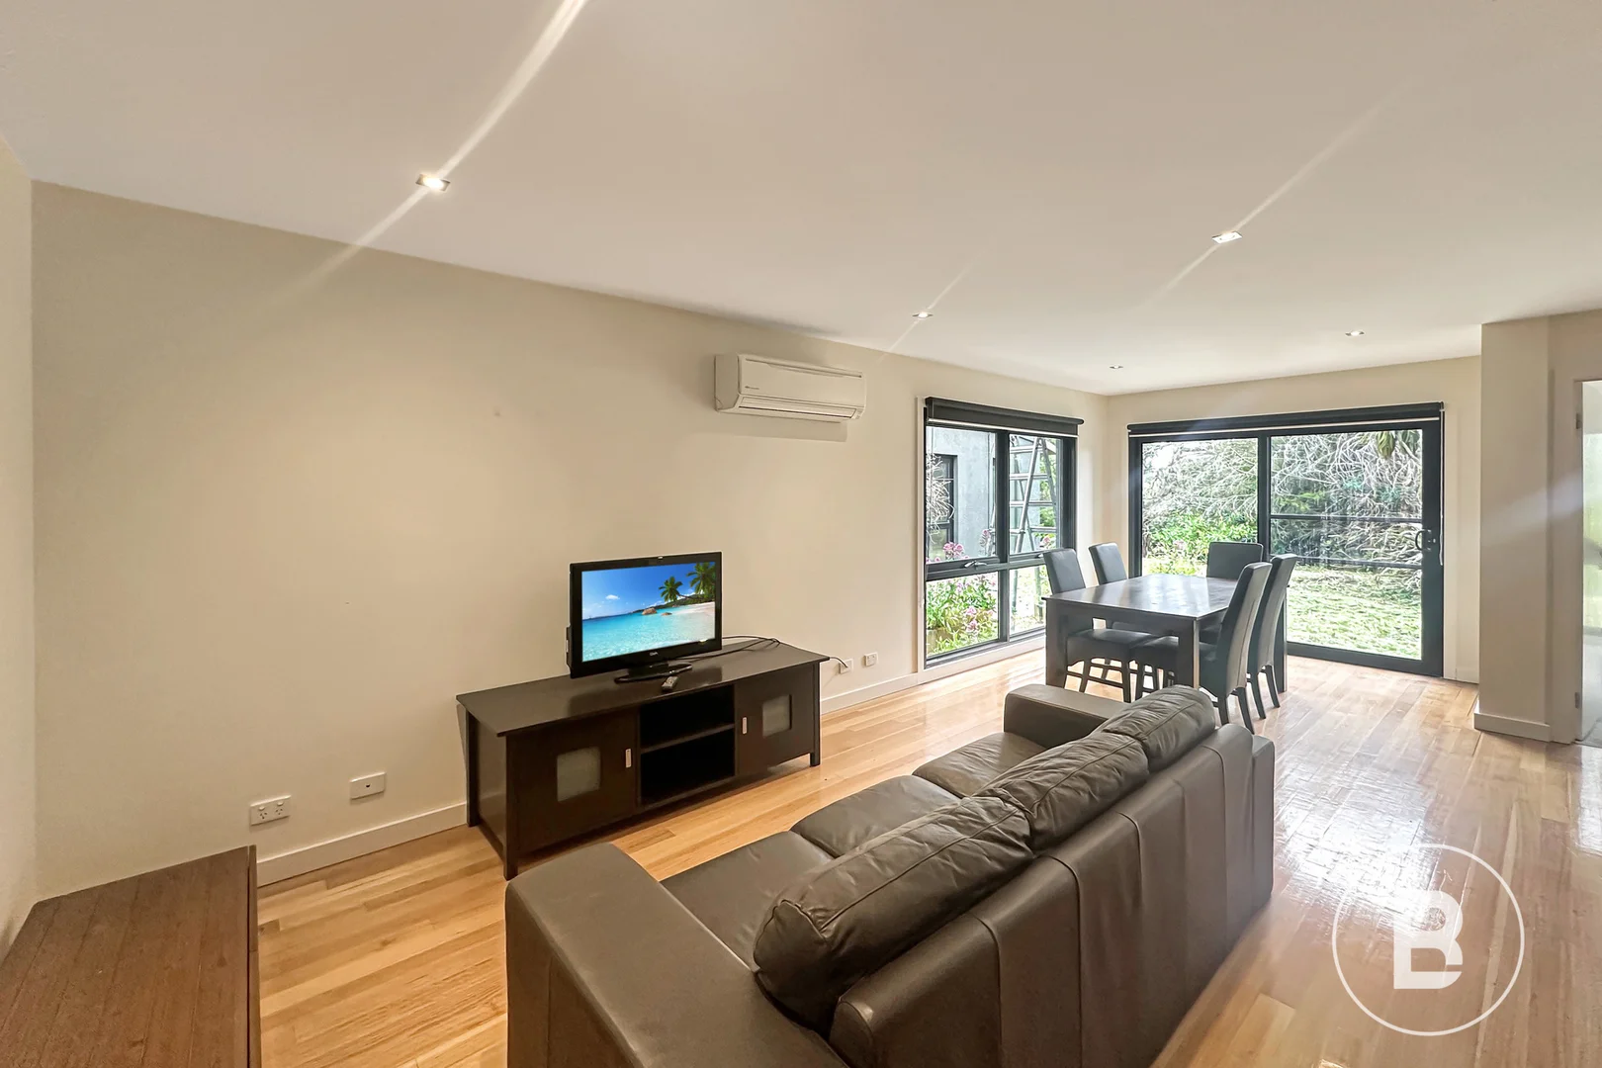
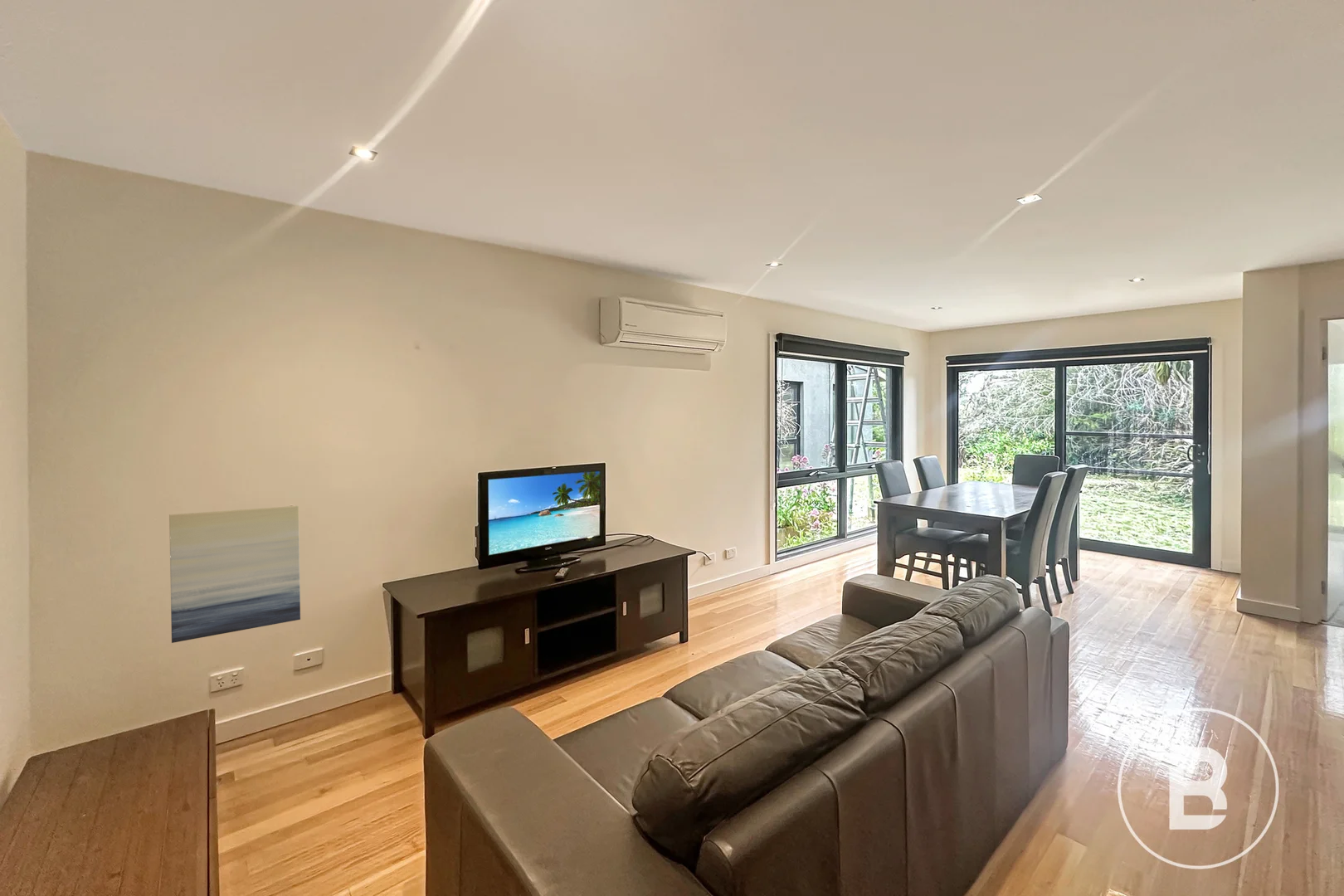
+ wall art [168,505,301,644]
